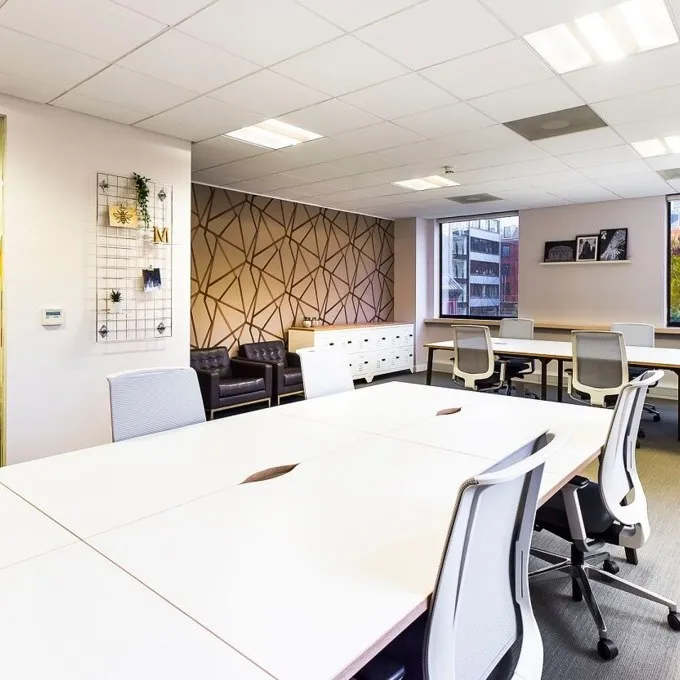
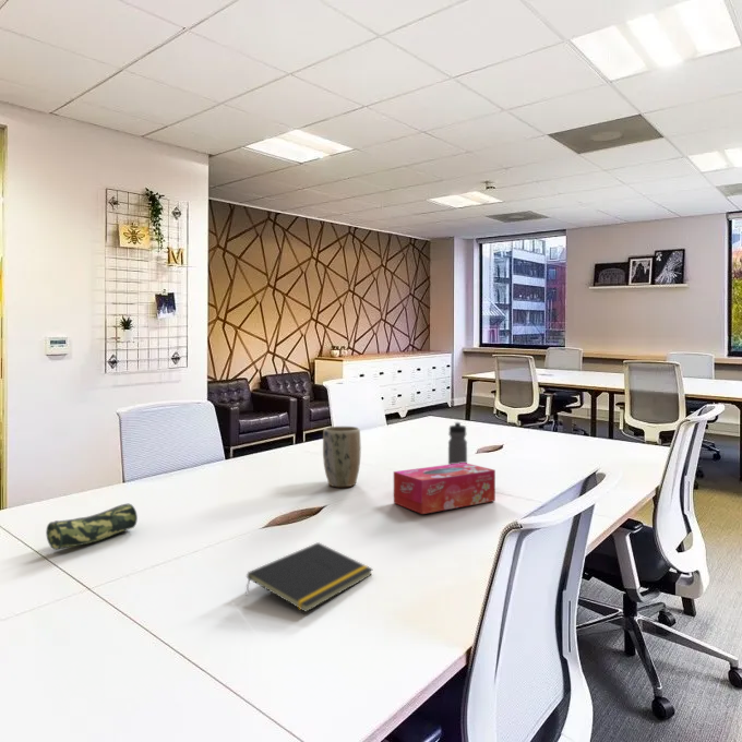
+ tissue box [393,463,496,515]
+ pencil case [45,503,139,551]
+ water bottle [447,421,468,465]
+ plant pot [322,426,362,488]
+ notepad [244,541,374,613]
